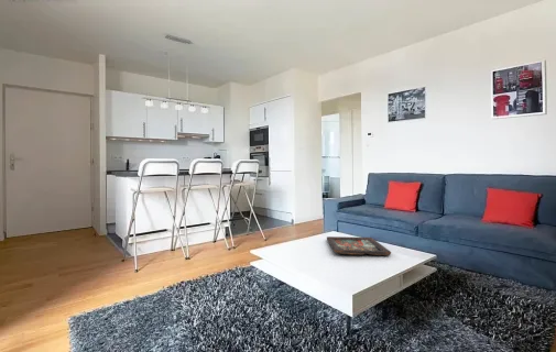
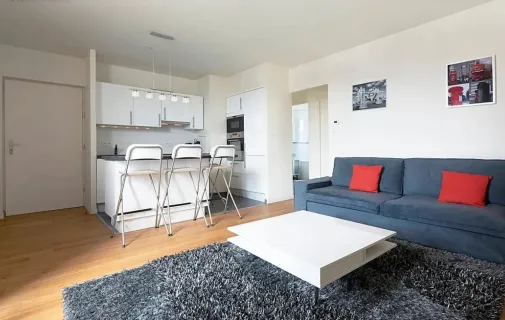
- decorative tray [326,235,392,256]
